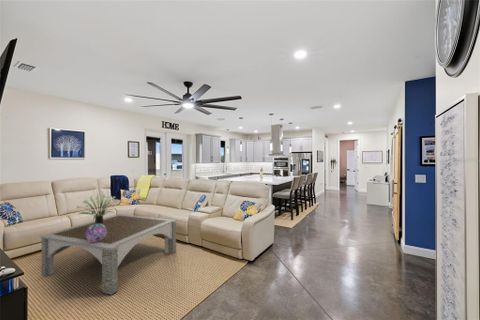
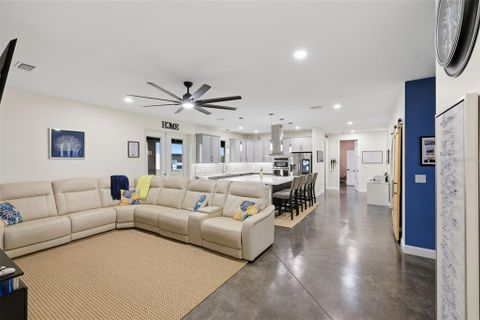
- coffee table [39,213,178,296]
- potted plant [76,192,119,225]
- decorative sphere [86,224,107,242]
